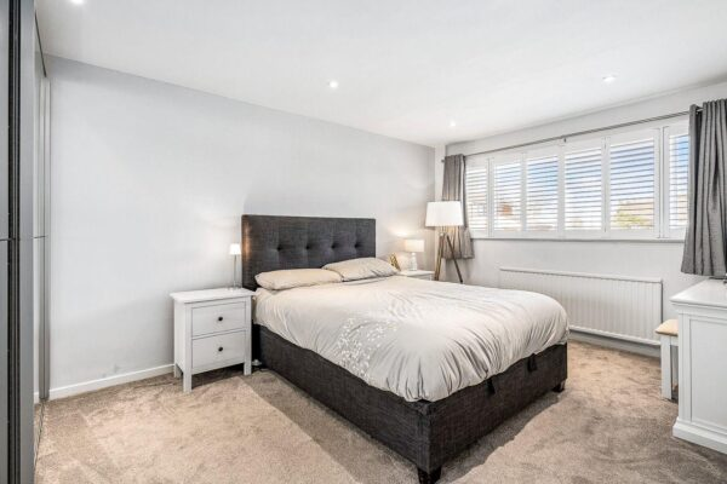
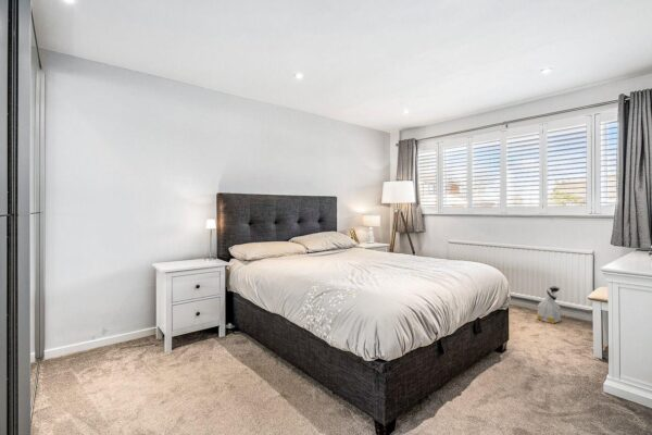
+ bag [536,285,562,324]
